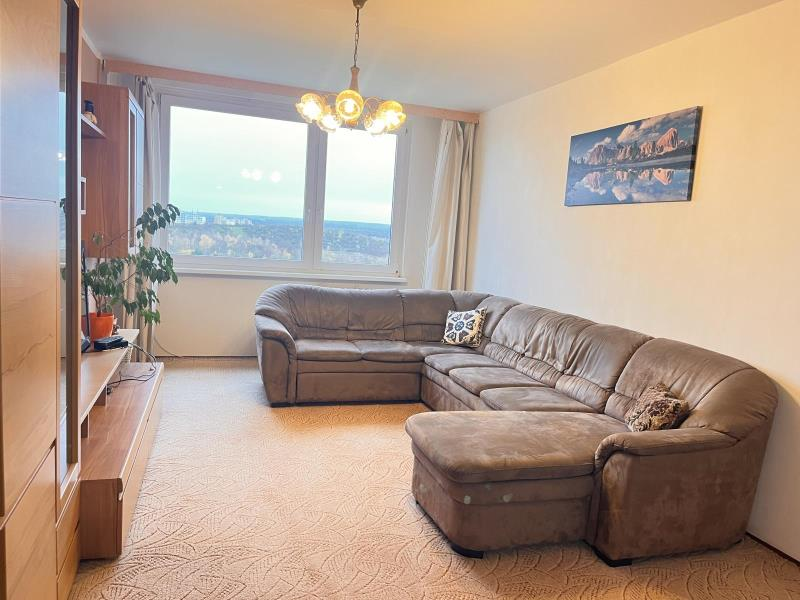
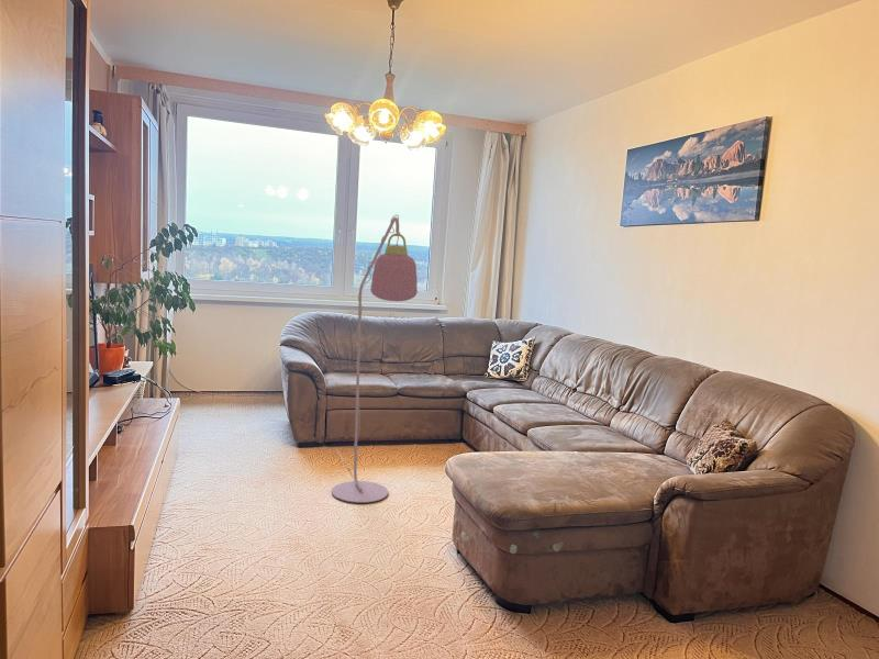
+ floor lamp [331,214,419,504]
